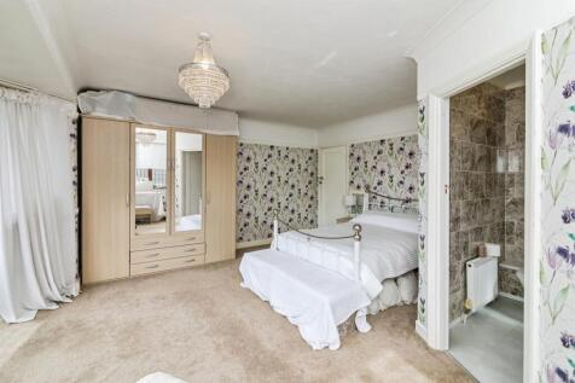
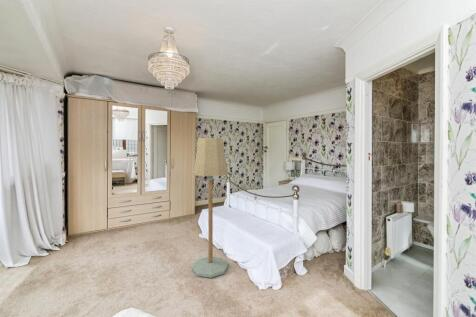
+ floor lamp [191,137,229,279]
